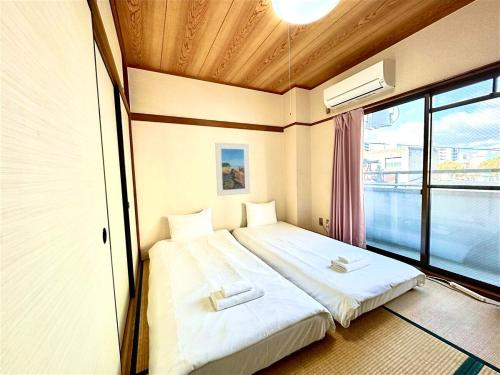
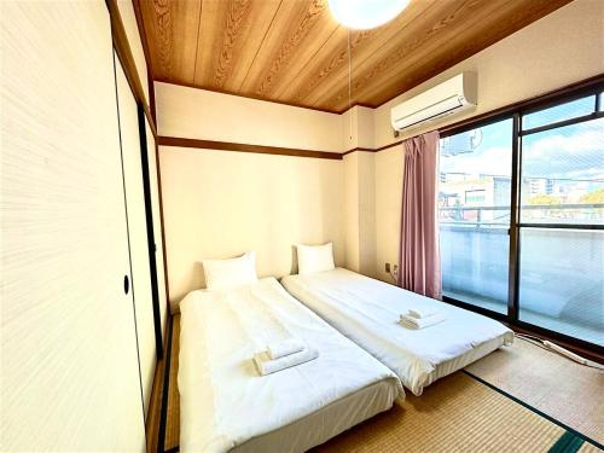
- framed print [214,142,251,197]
